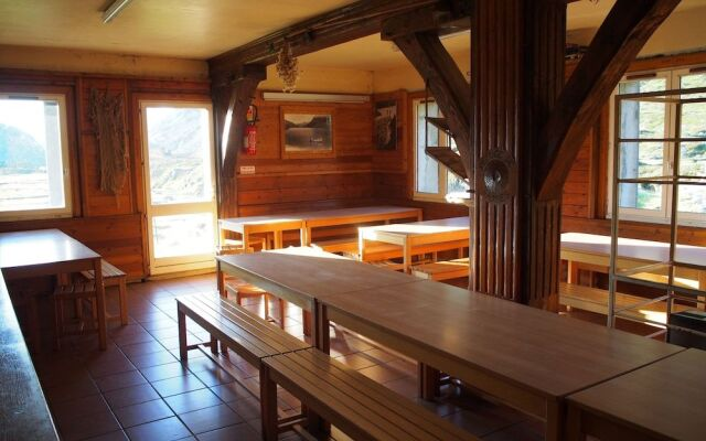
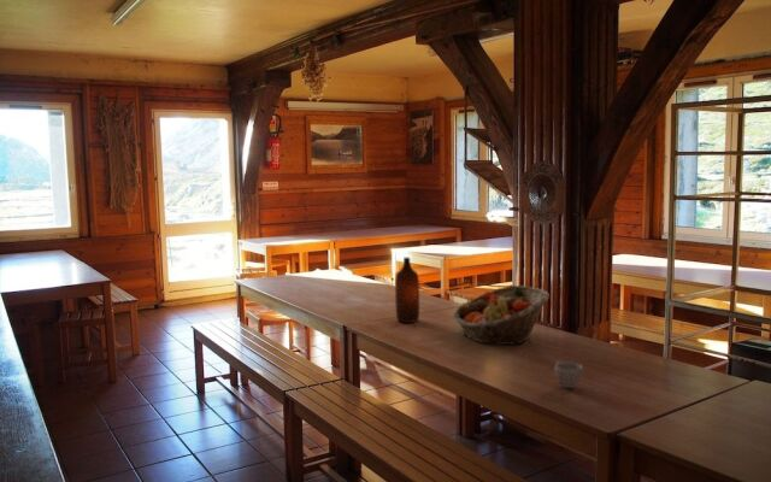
+ cup [554,360,584,389]
+ bottle [394,257,420,324]
+ fruit basket [452,284,551,346]
